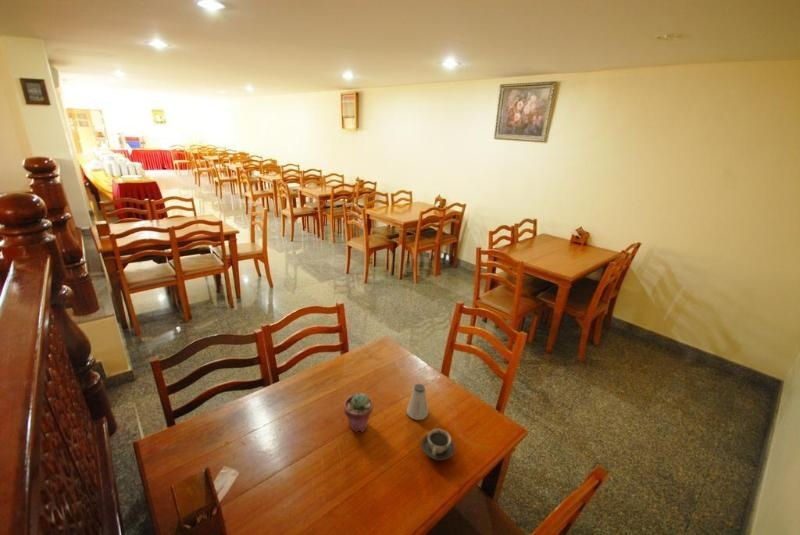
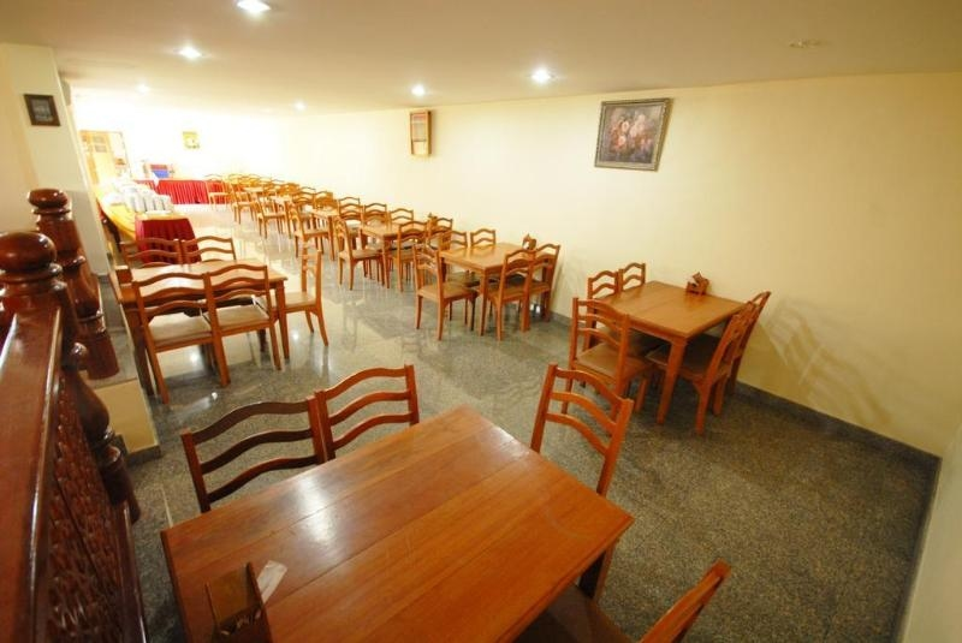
- potted succulent [343,392,374,433]
- cup [420,428,456,462]
- saltshaker [406,383,429,421]
